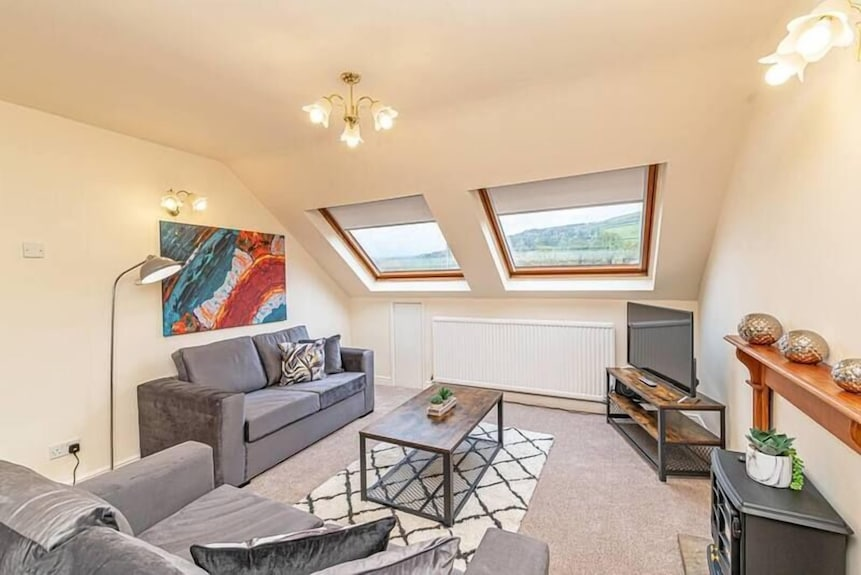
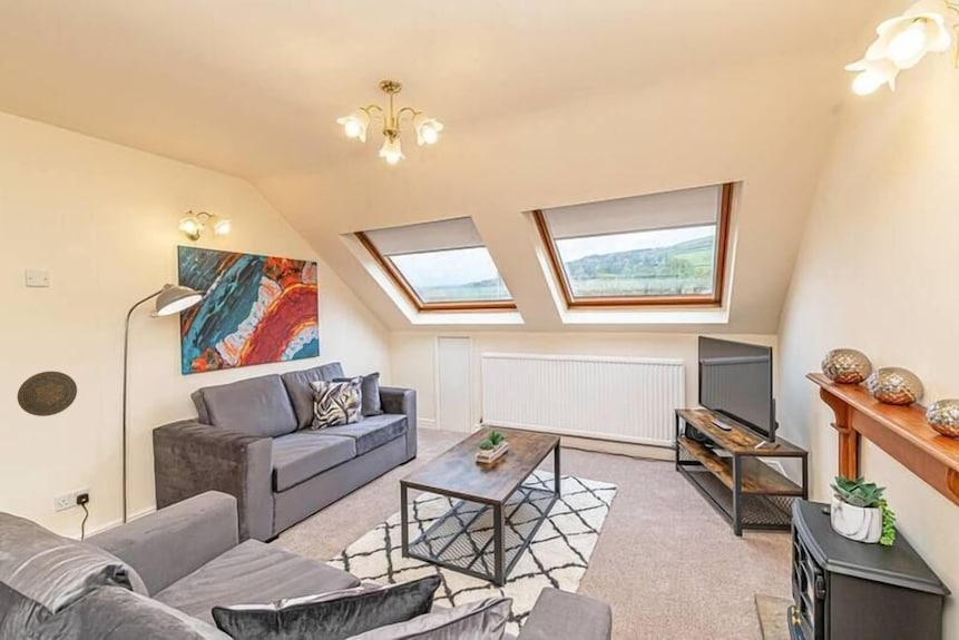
+ decorative plate [17,371,78,417]
